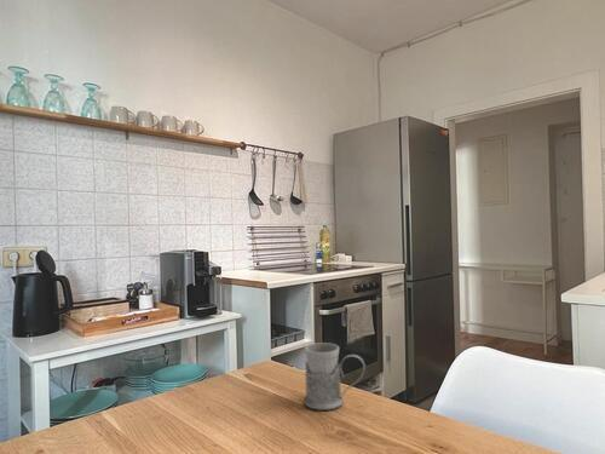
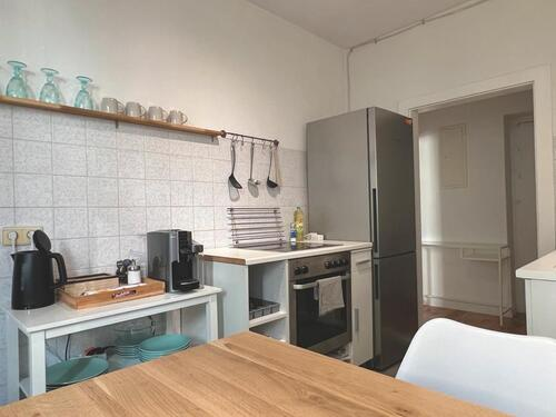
- mug [302,341,367,412]
